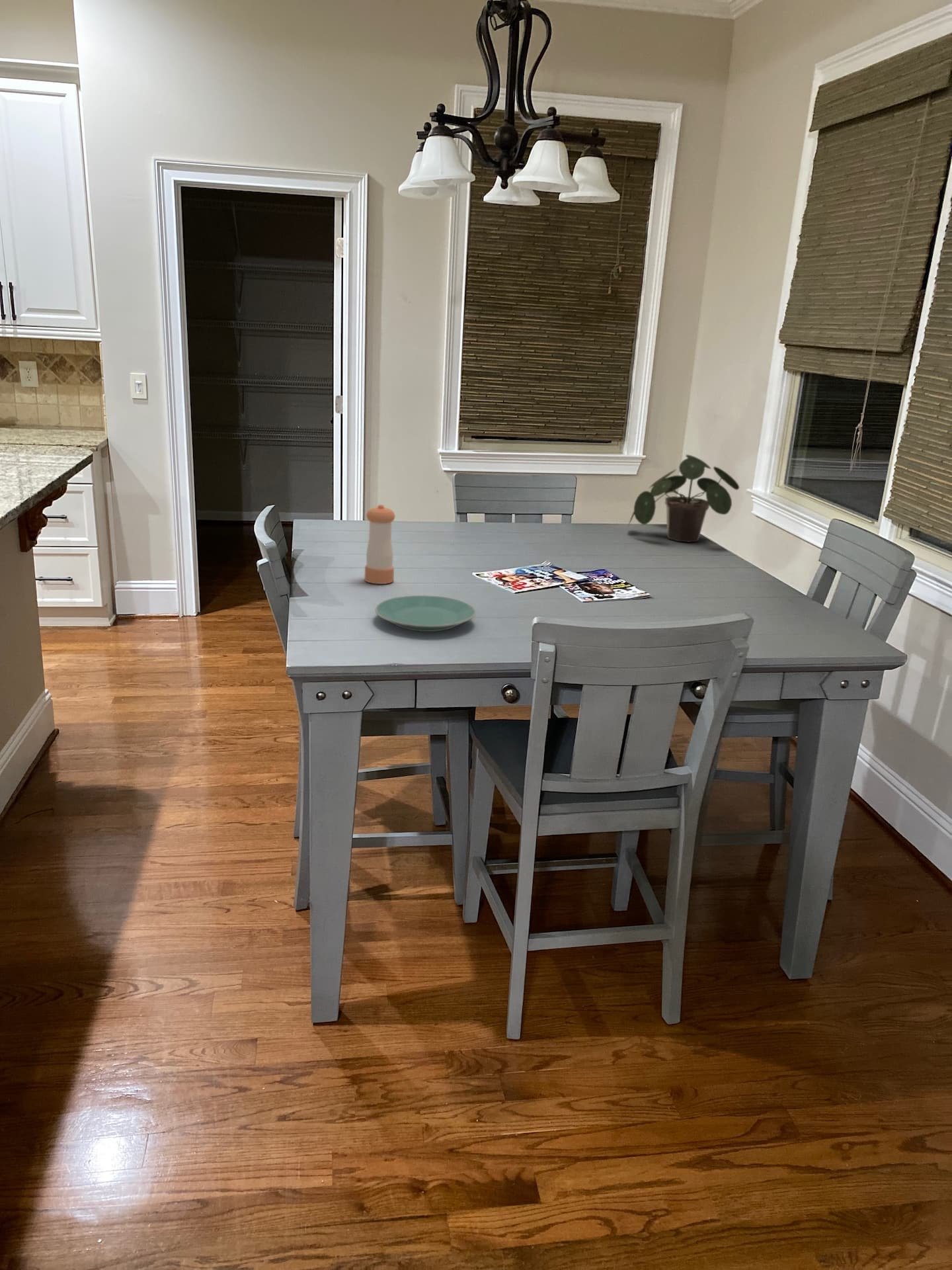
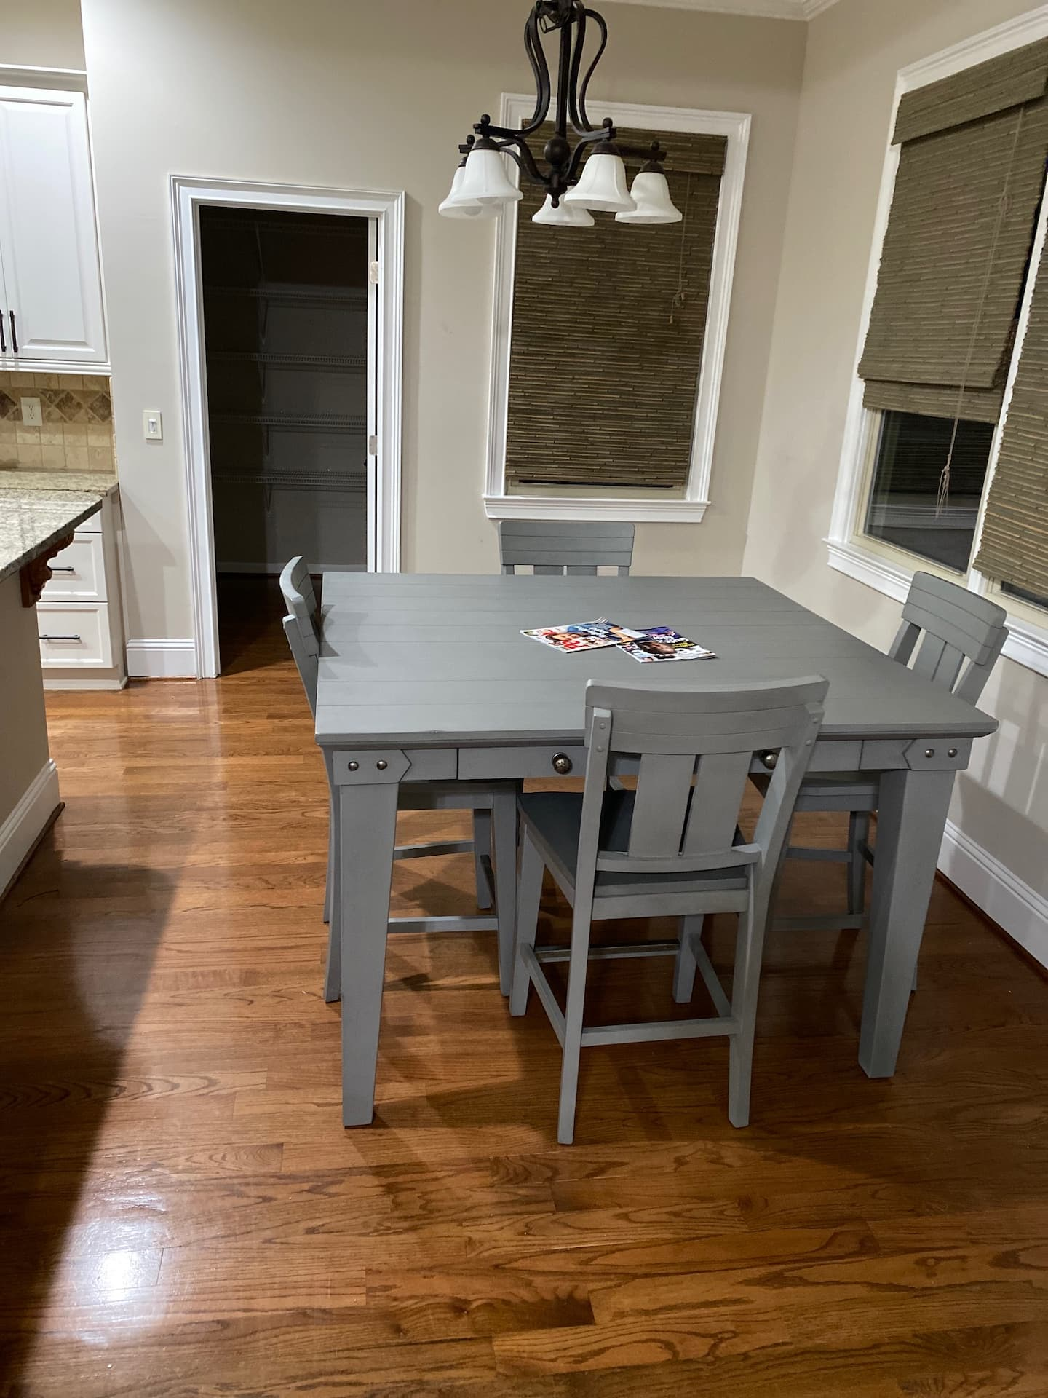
- potted plant [627,454,740,543]
- plate [375,595,477,632]
- pepper shaker [364,504,396,585]
